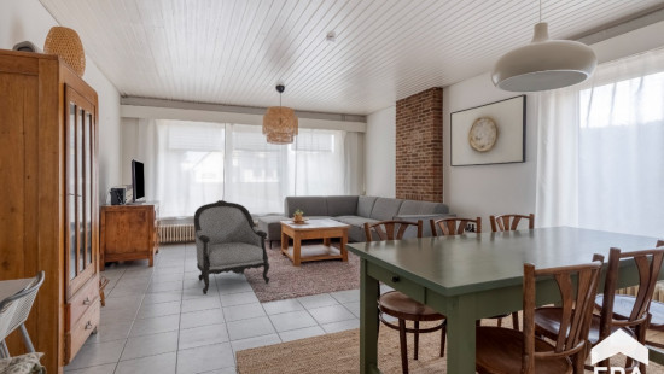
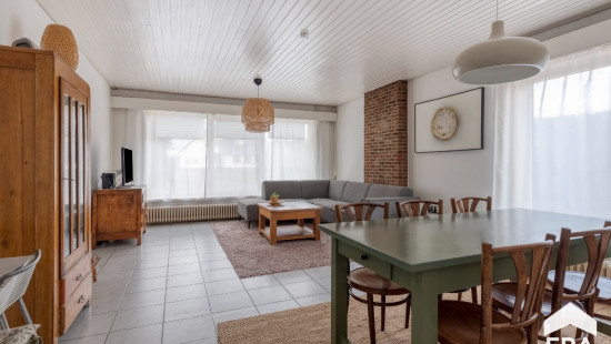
- armchair [193,199,270,296]
